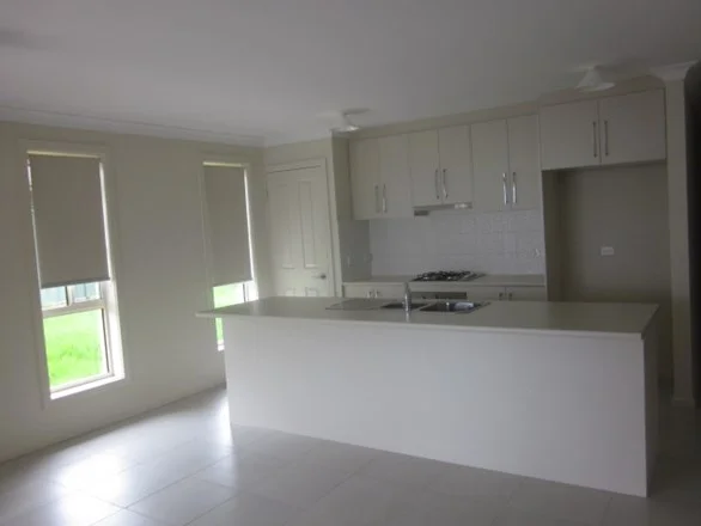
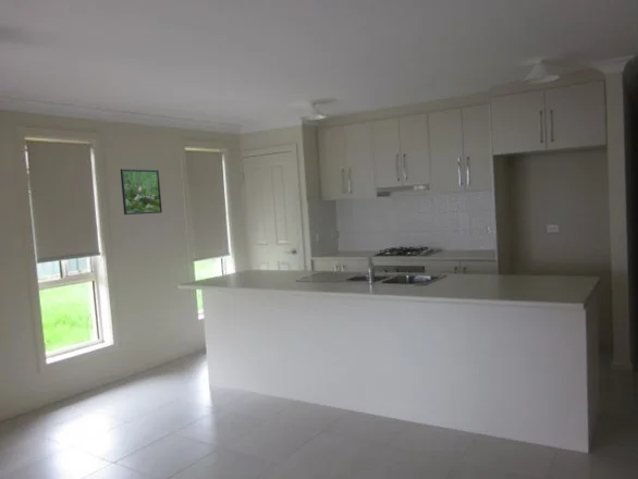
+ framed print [120,168,163,216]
